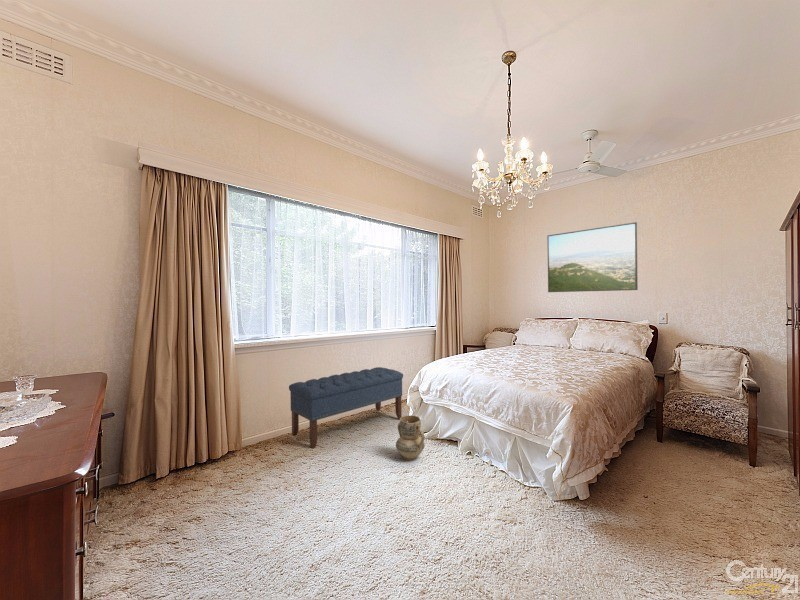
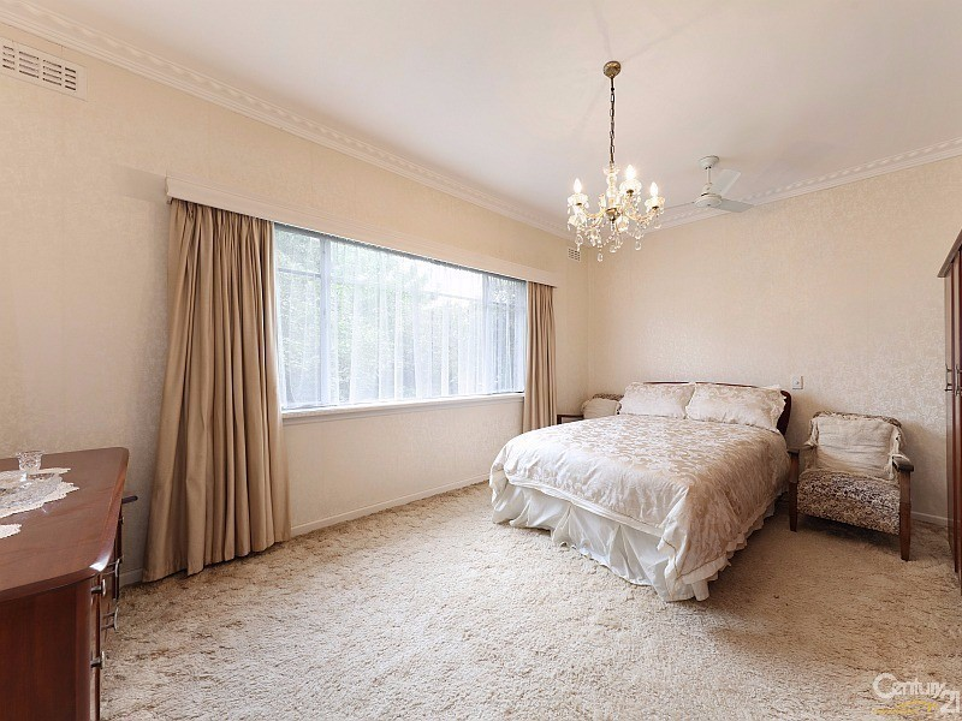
- bench [288,366,404,450]
- ceramic jug [395,414,426,461]
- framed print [546,221,639,293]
